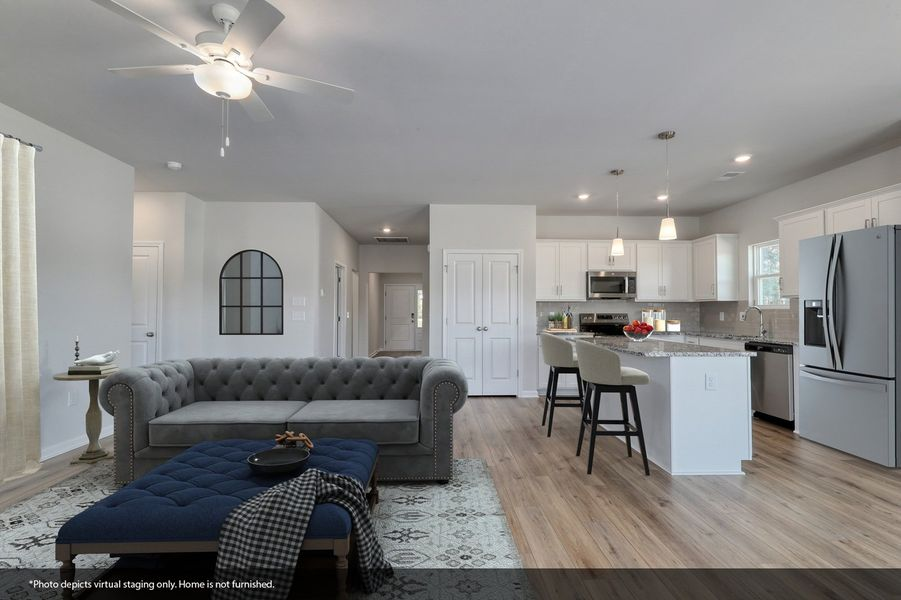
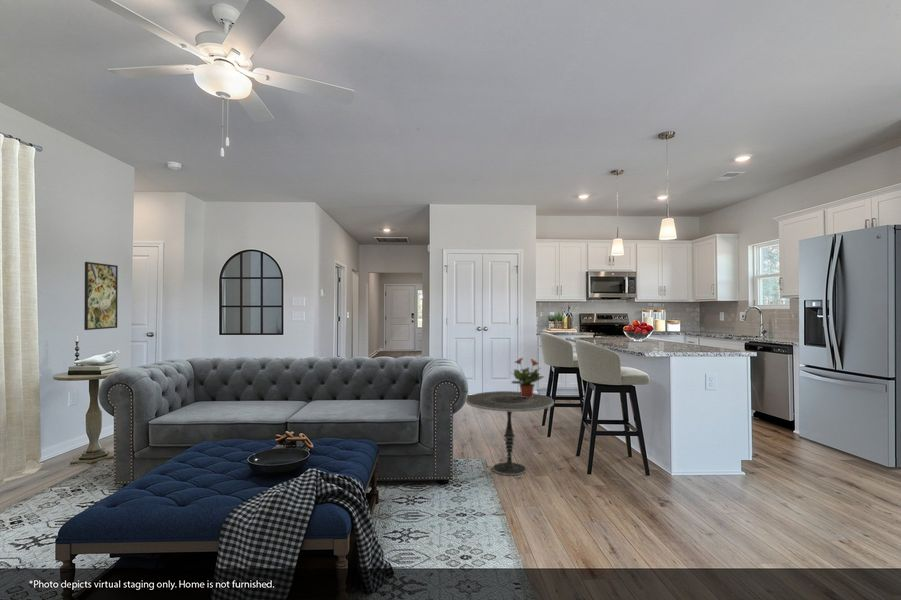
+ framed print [83,261,119,331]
+ side table [465,390,555,476]
+ potted plant [509,356,545,398]
